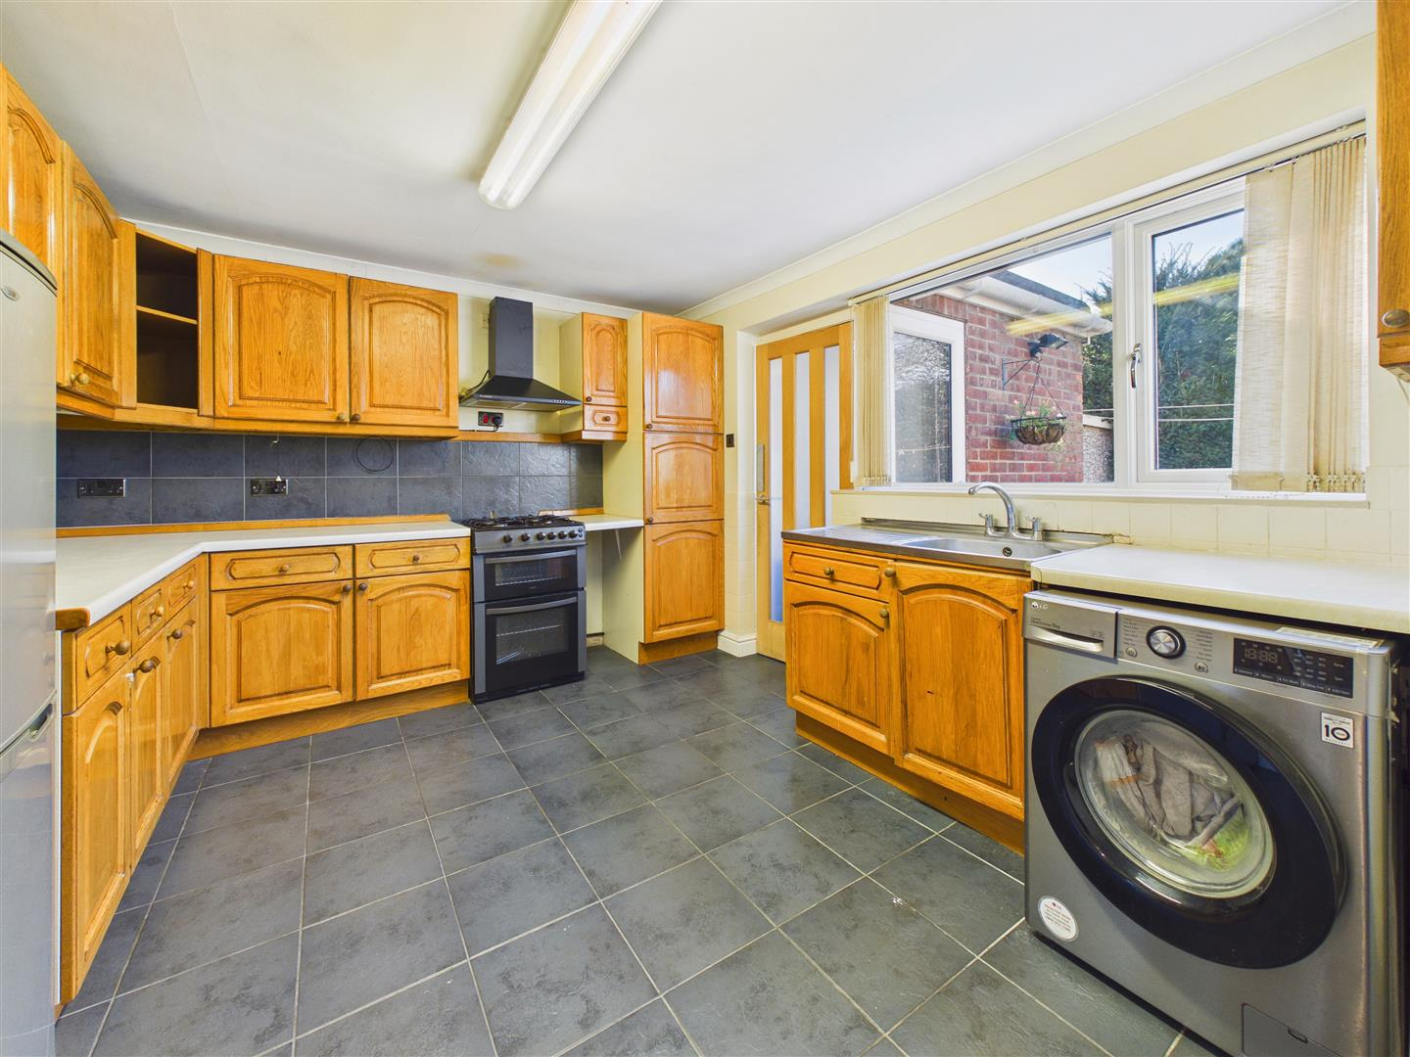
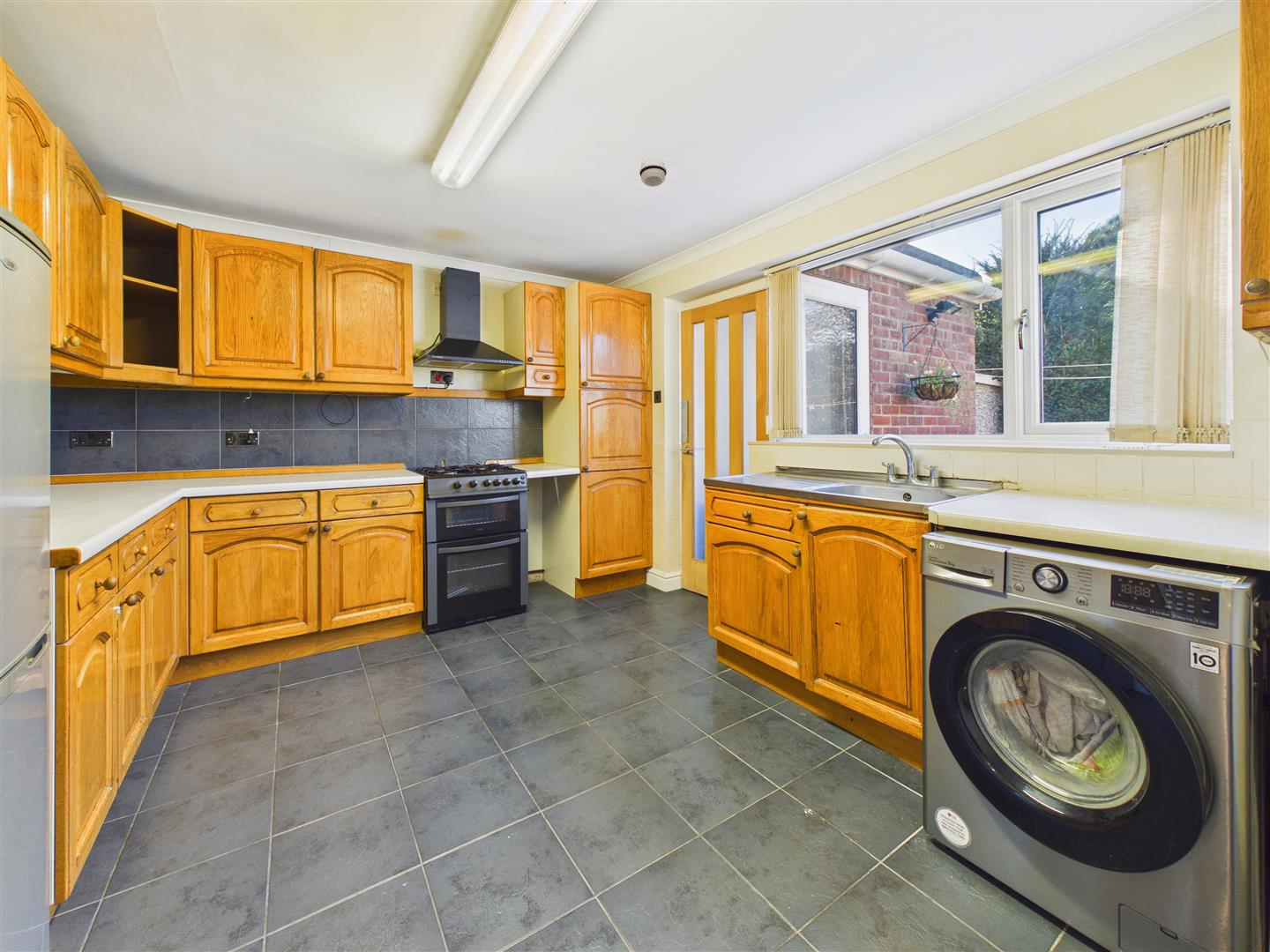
+ smoke detector [639,158,668,188]
